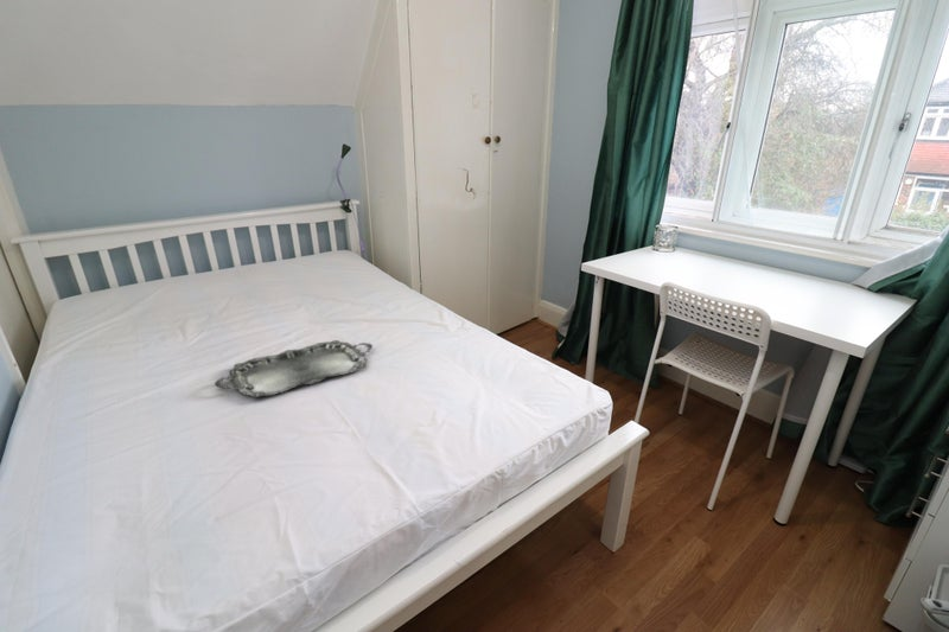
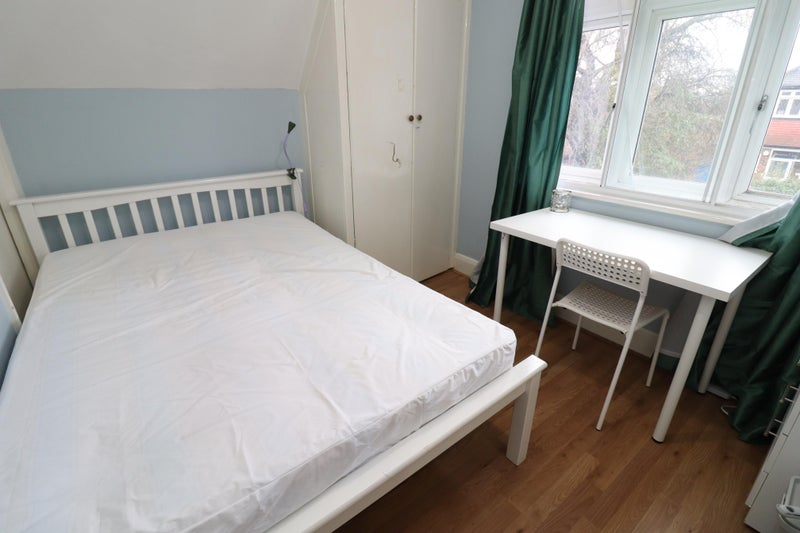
- serving tray [214,339,374,398]
